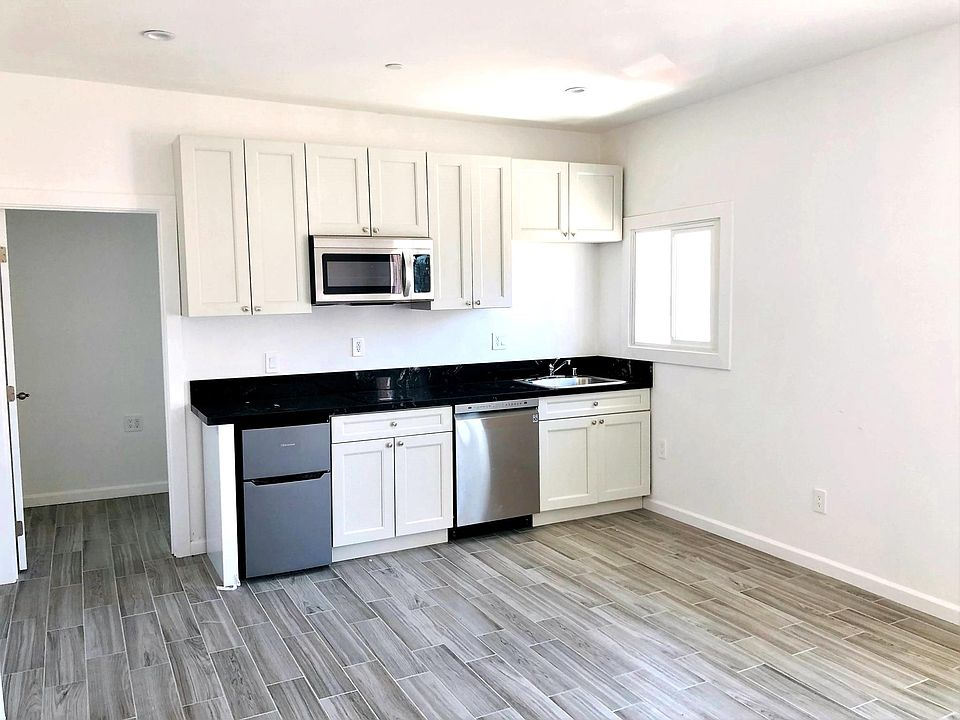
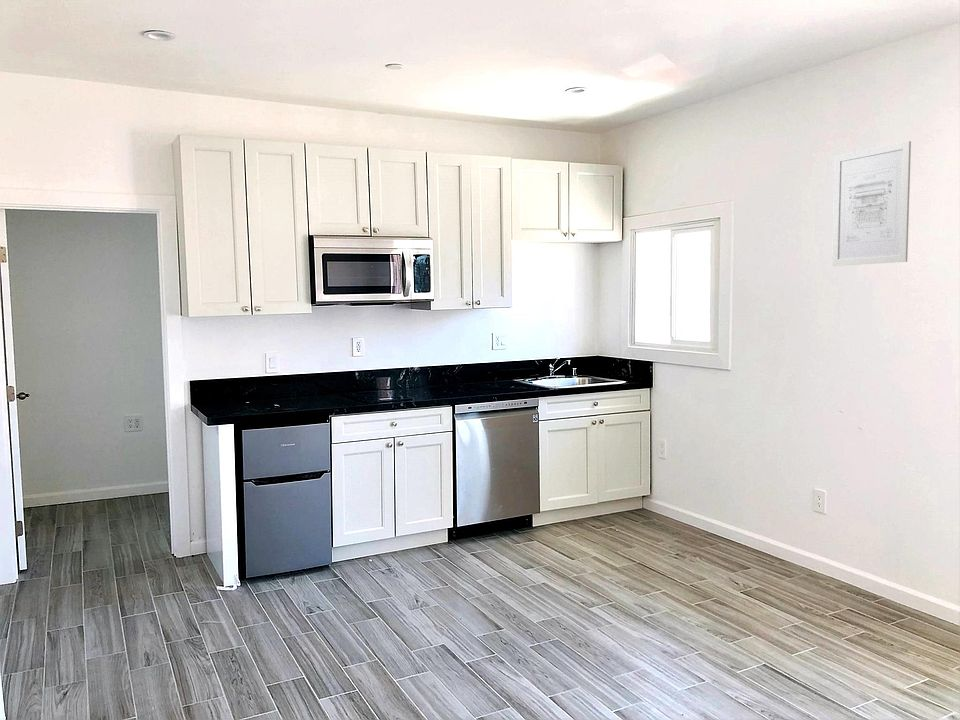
+ wall art [831,140,912,267]
